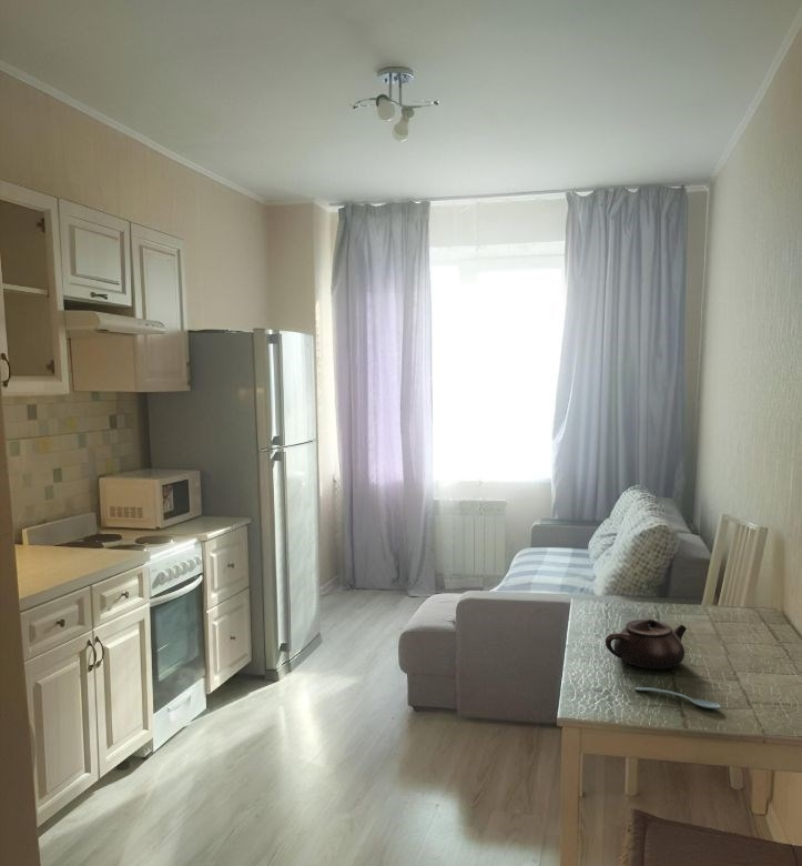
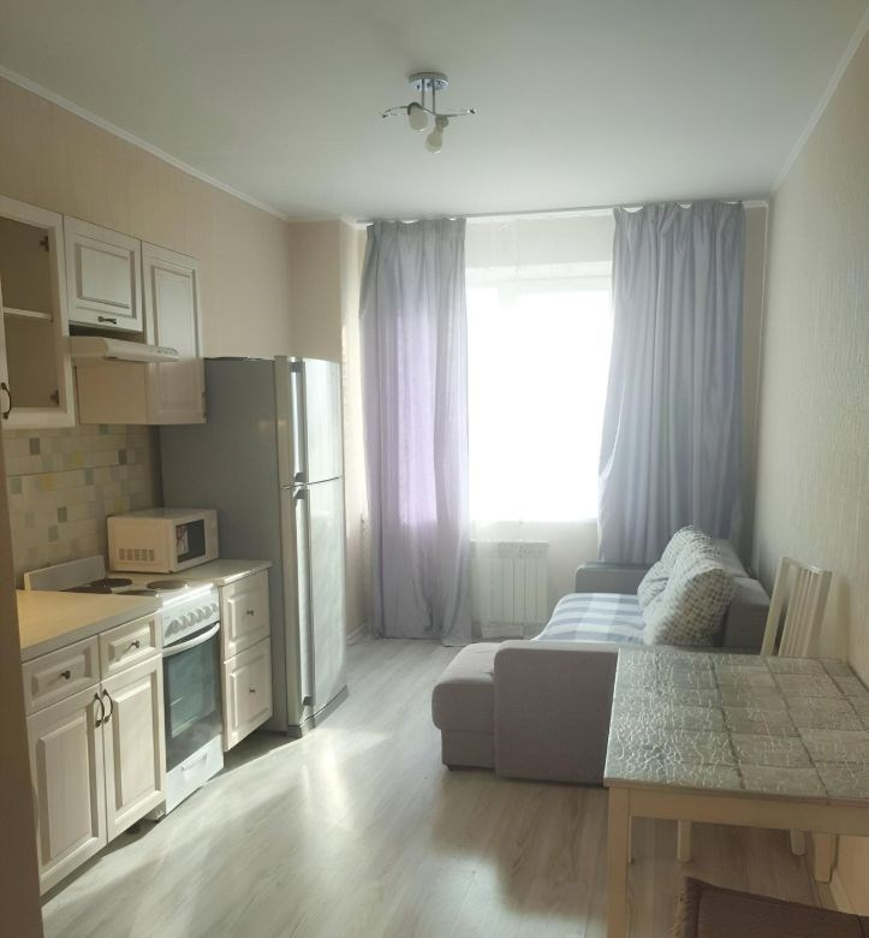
- teapot [605,618,688,669]
- spoon [633,686,721,709]
